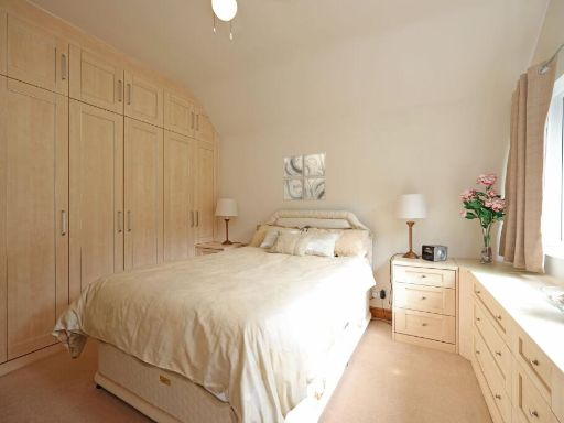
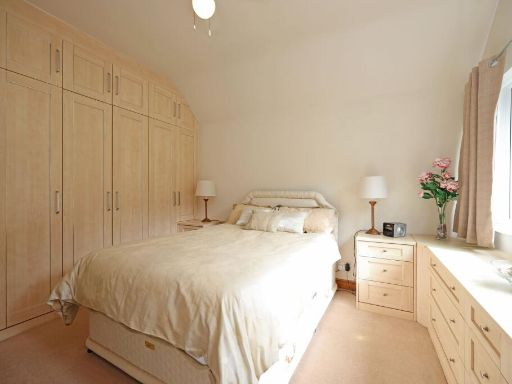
- wall art [282,151,327,202]
